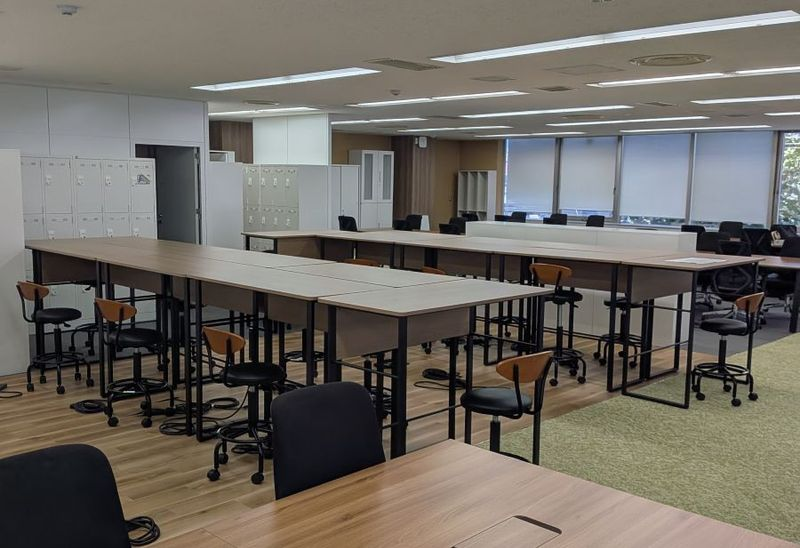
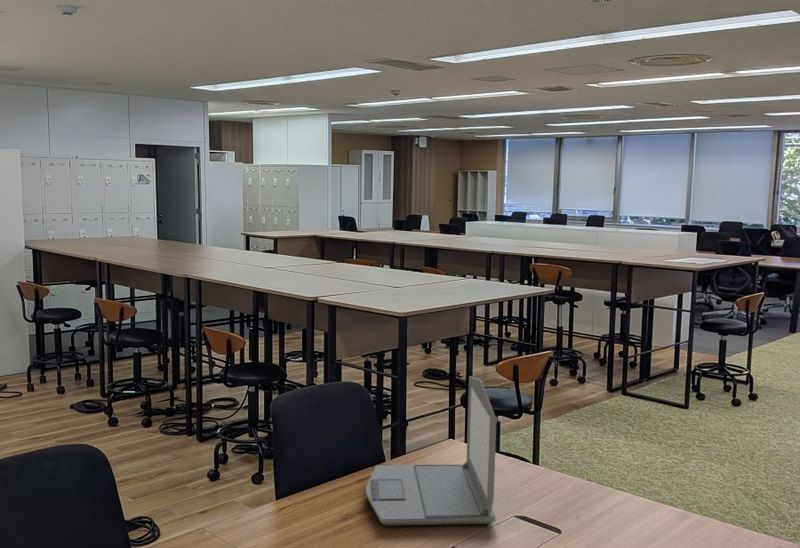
+ laptop [365,376,497,526]
